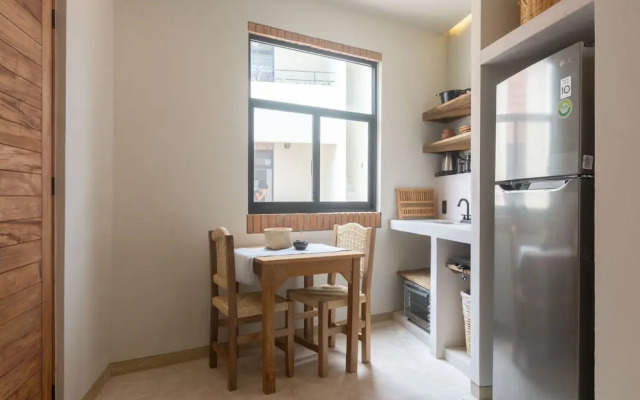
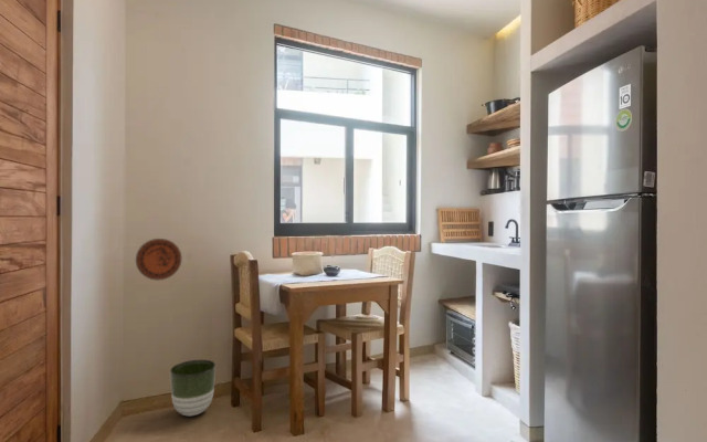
+ planter [169,359,217,418]
+ decorative plate [135,238,182,281]
